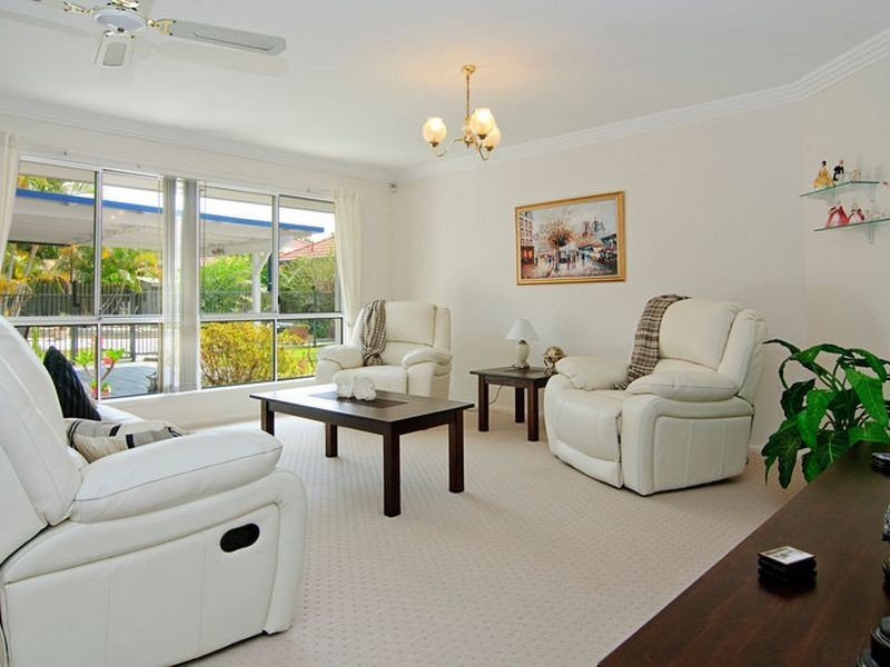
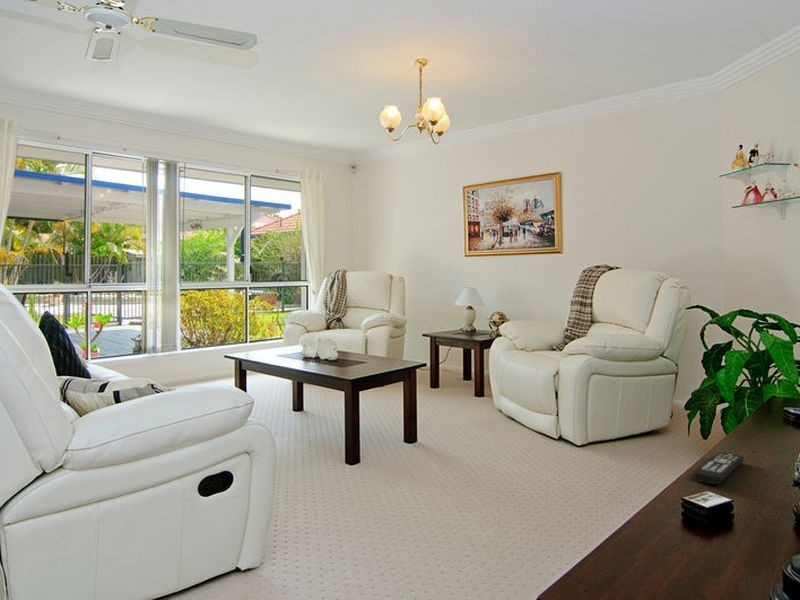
+ remote control [692,451,745,485]
